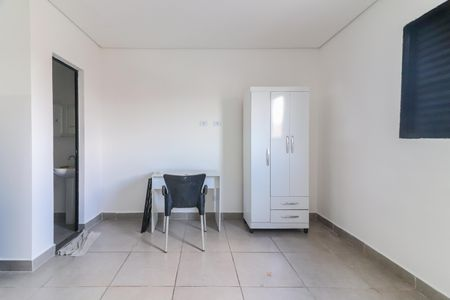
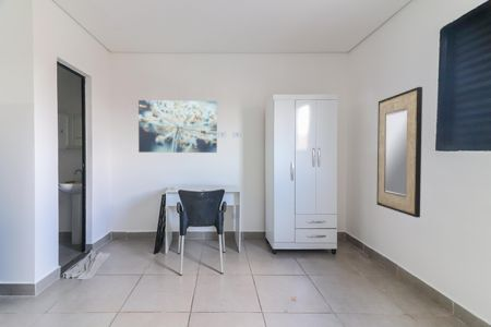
+ home mirror [375,86,423,219]
+ wall art [137,99,218,154]
